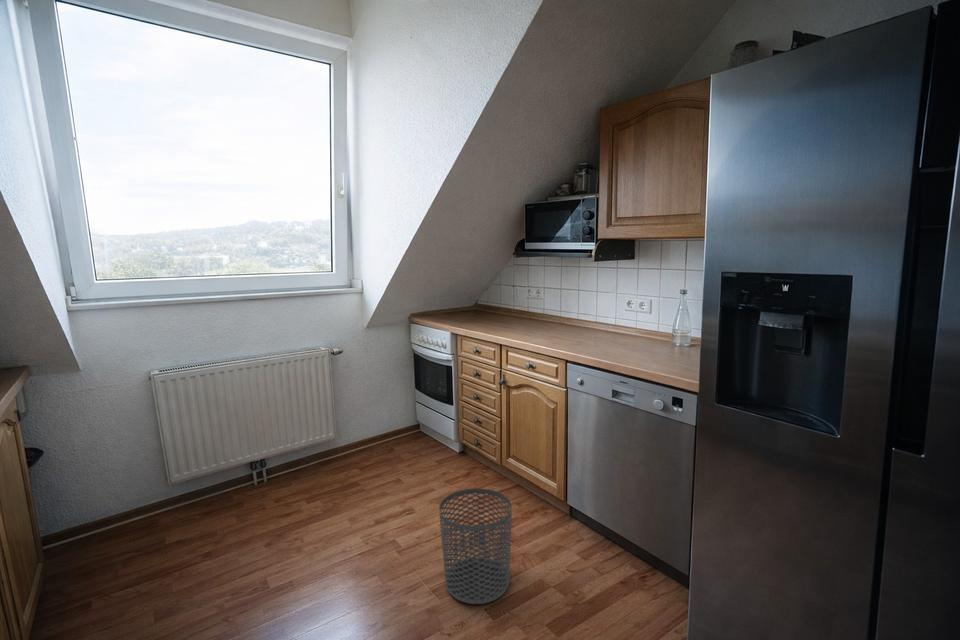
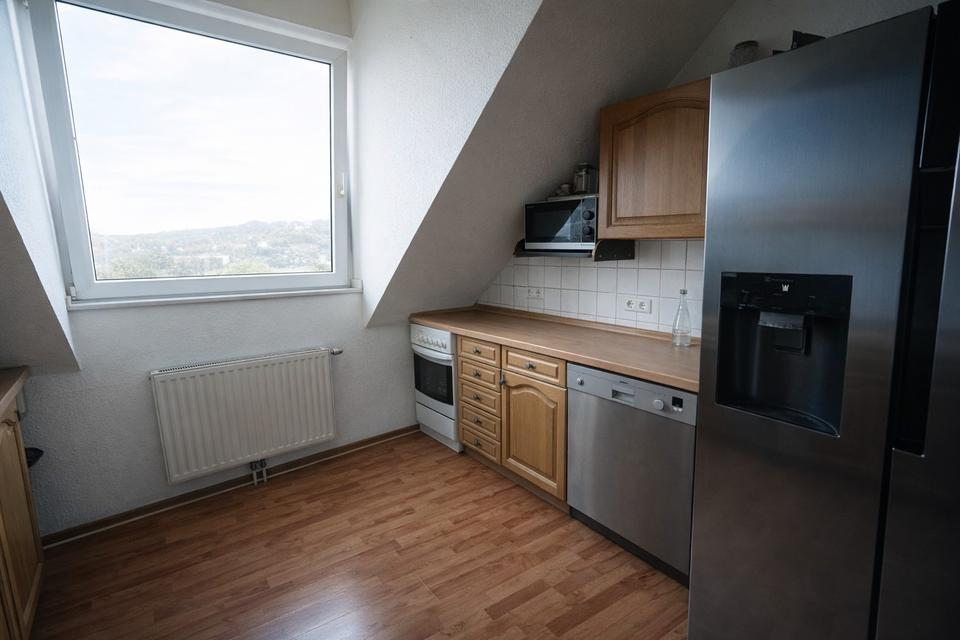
- waste bin [438,487,513,605]
